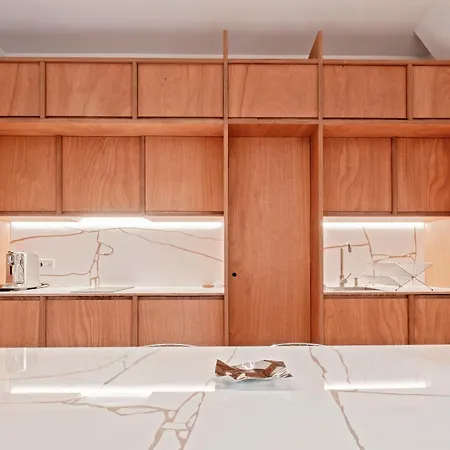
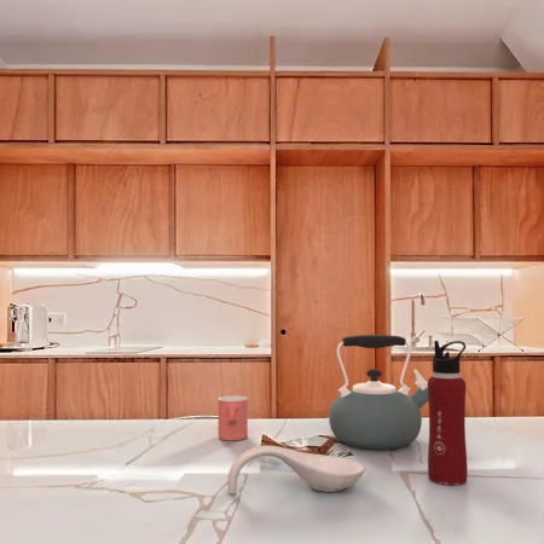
+ cup [218,395,249,441]
+ water bottle [427,340,469,486]
+ kettle [328,334,428,451]
+ spoon rest [226,445,365,496]
